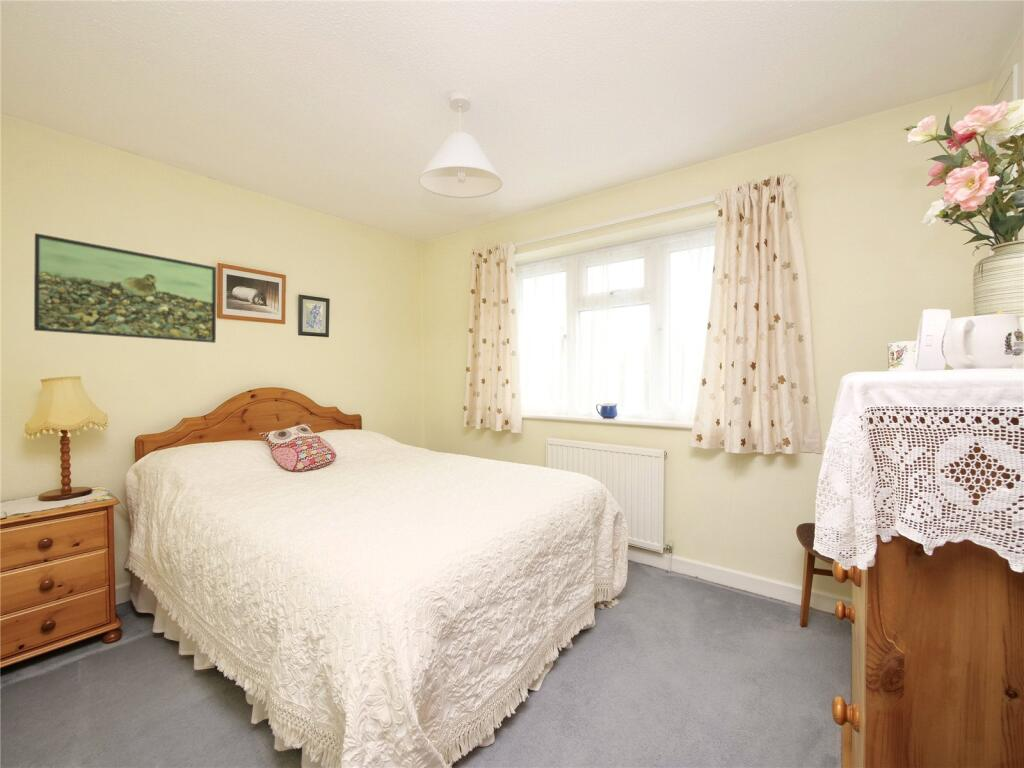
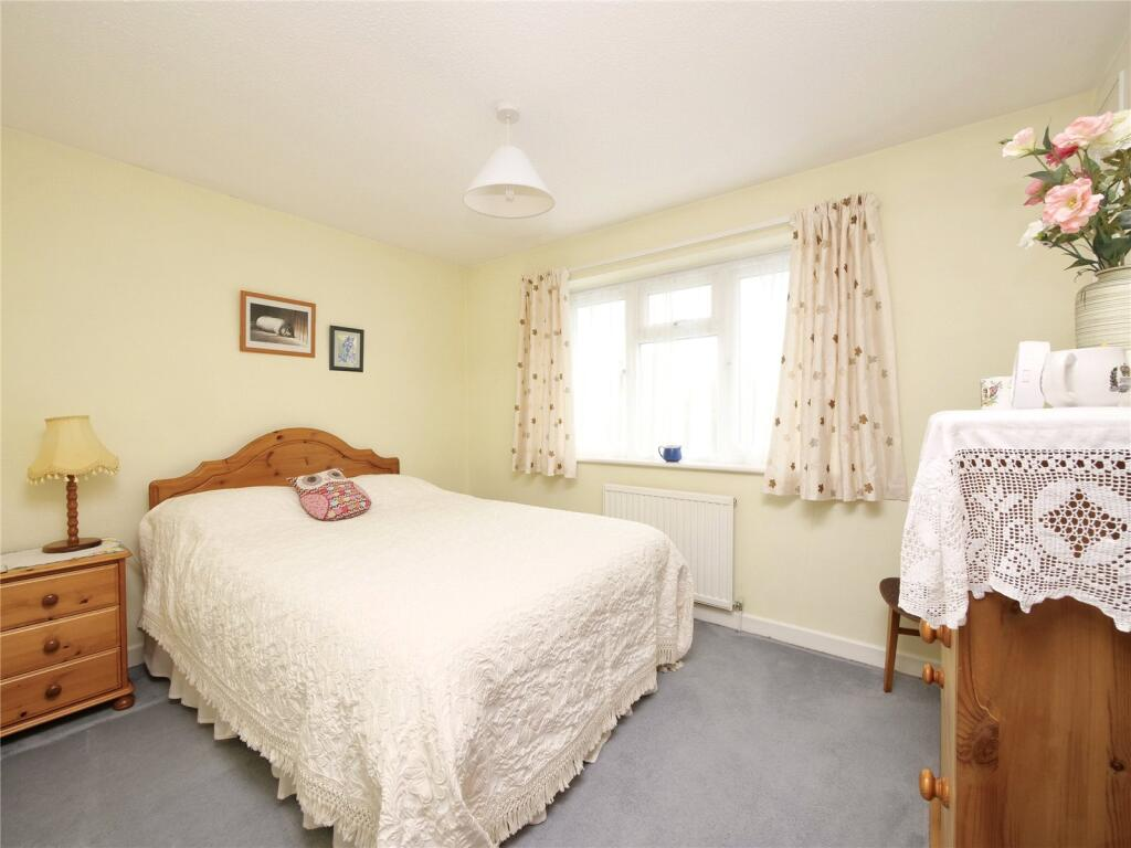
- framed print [33,232,217,344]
